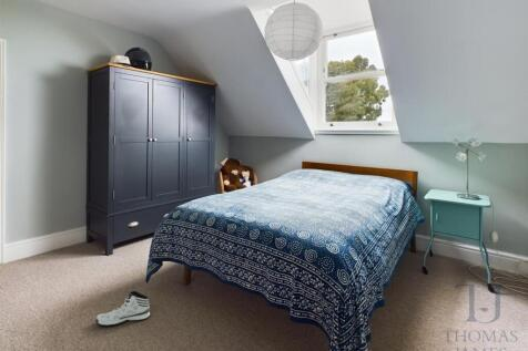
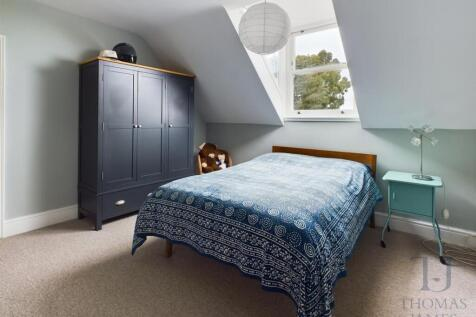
- sneaker [94,290,151,327]
